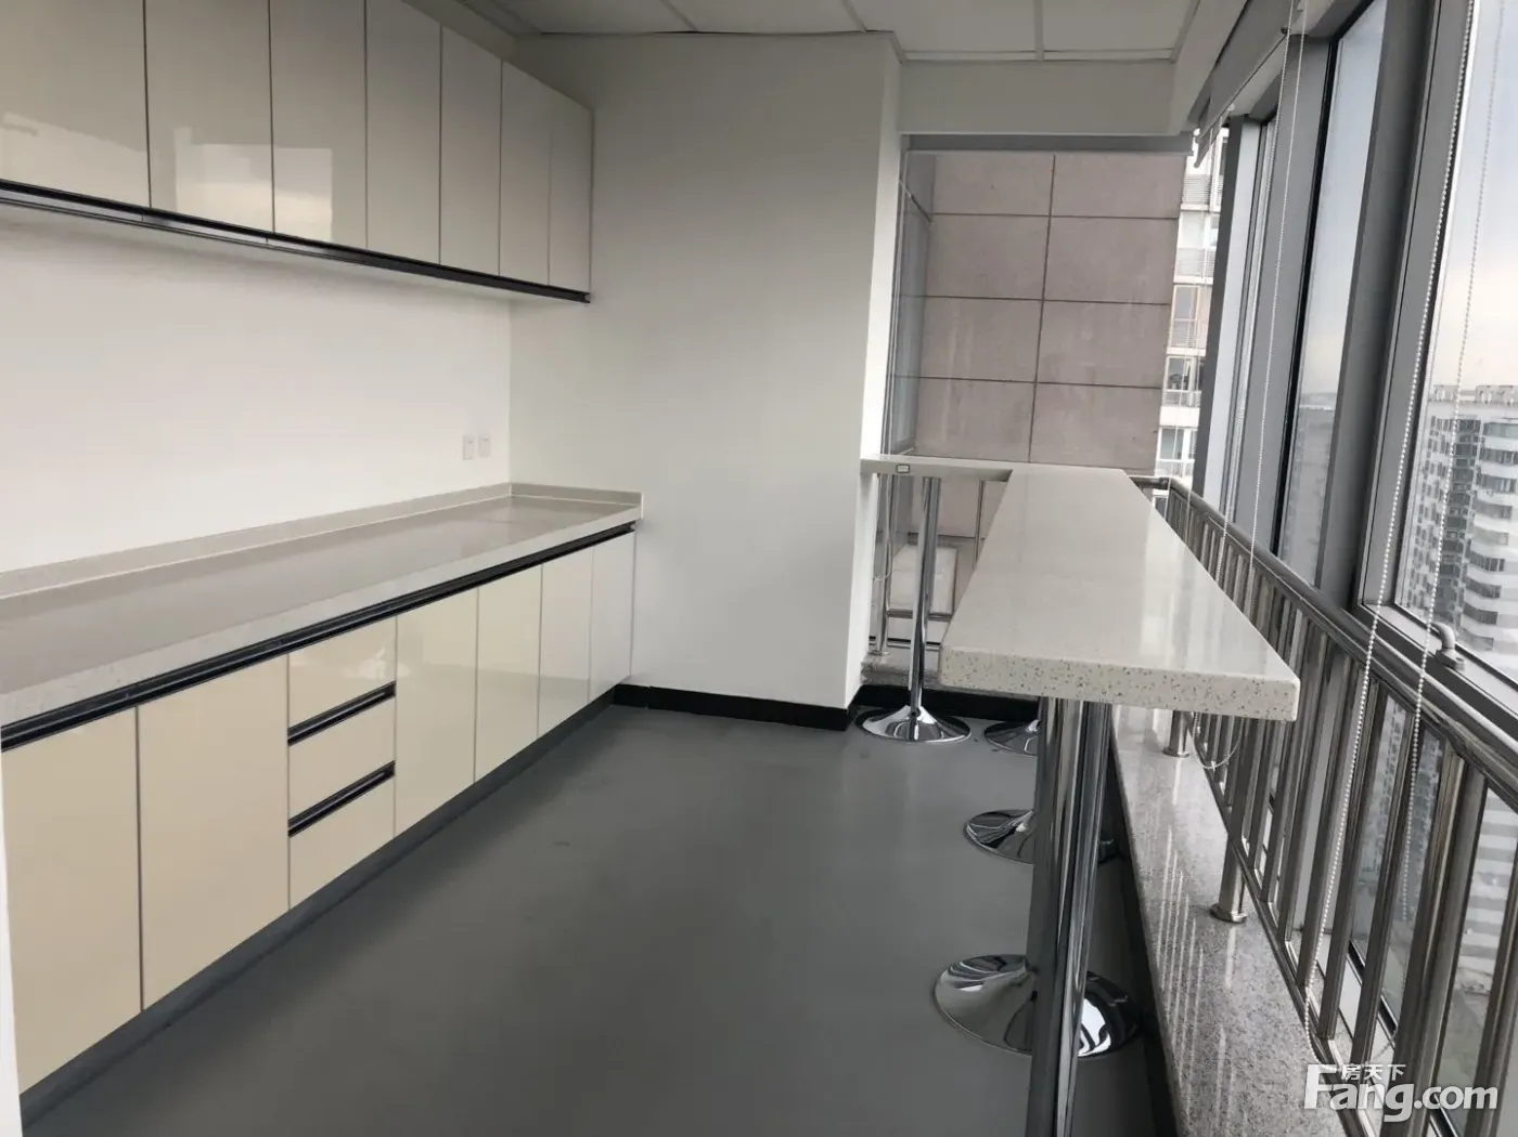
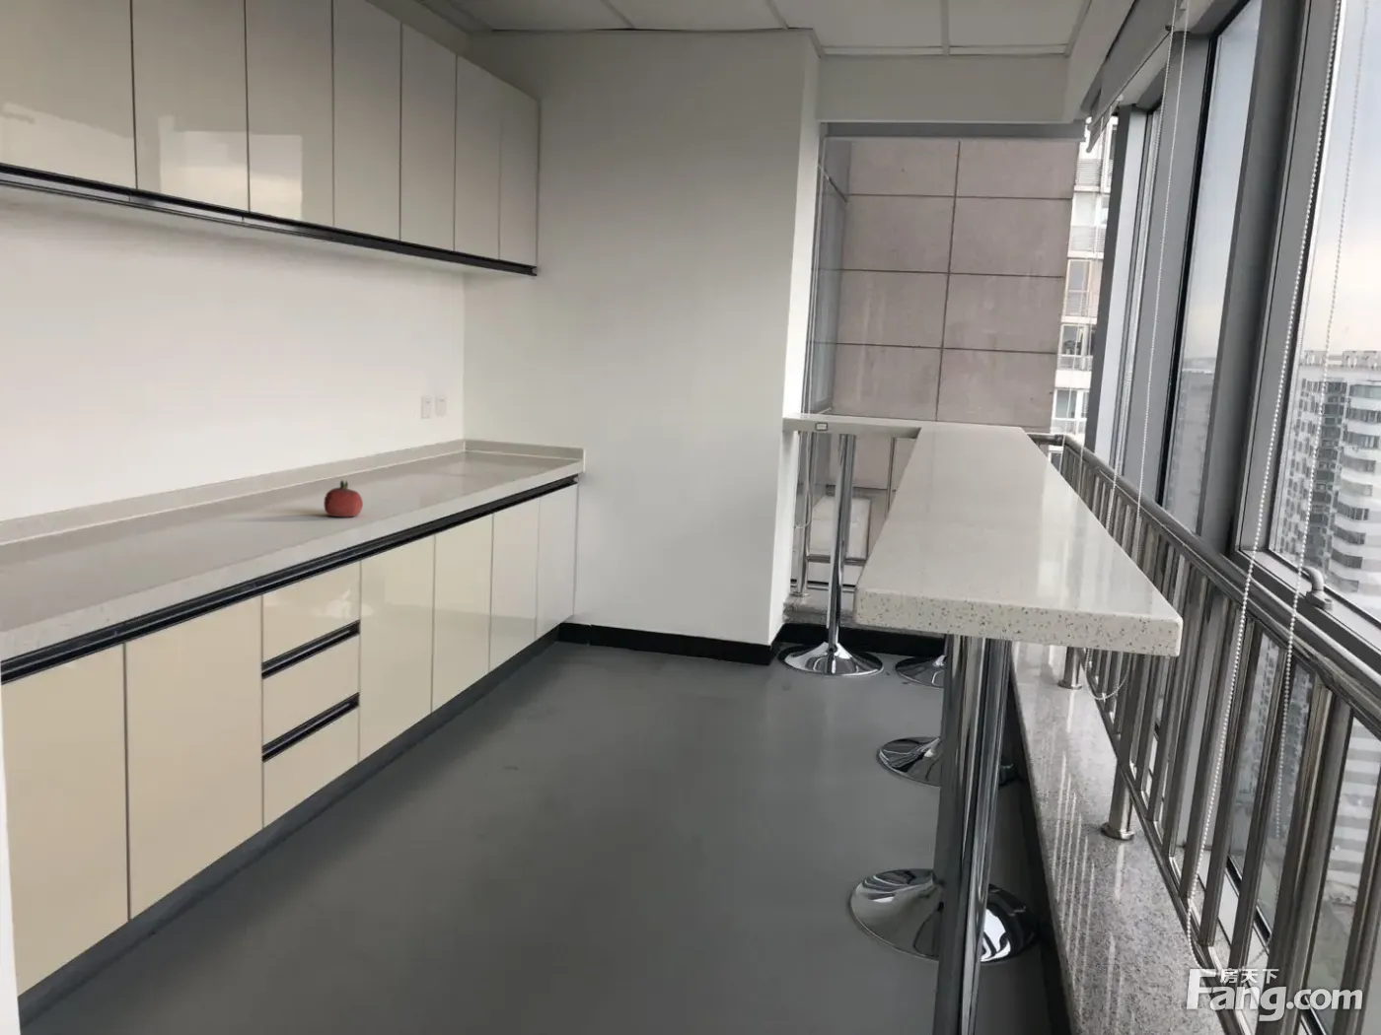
+ fruit [323,479,364,518]
